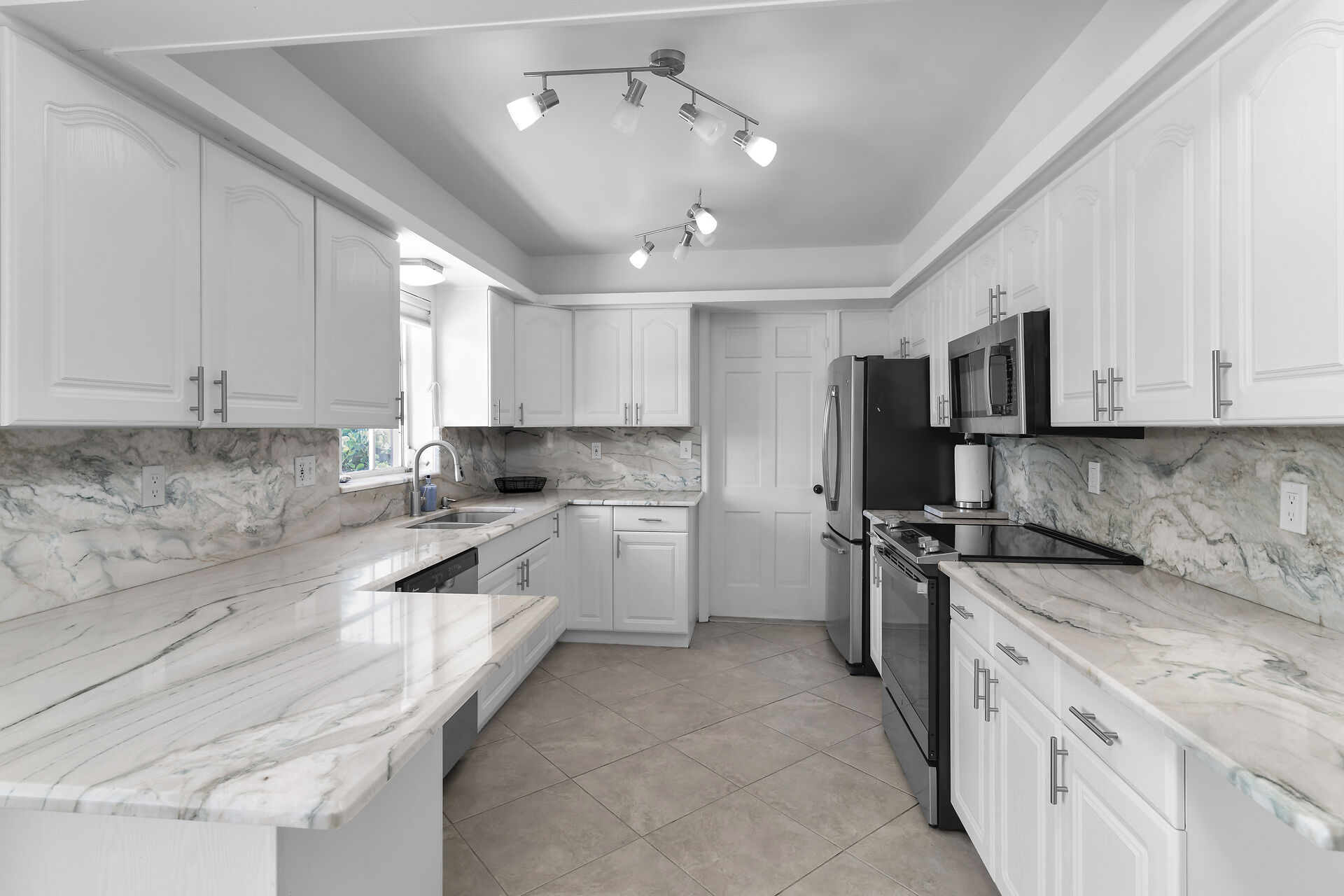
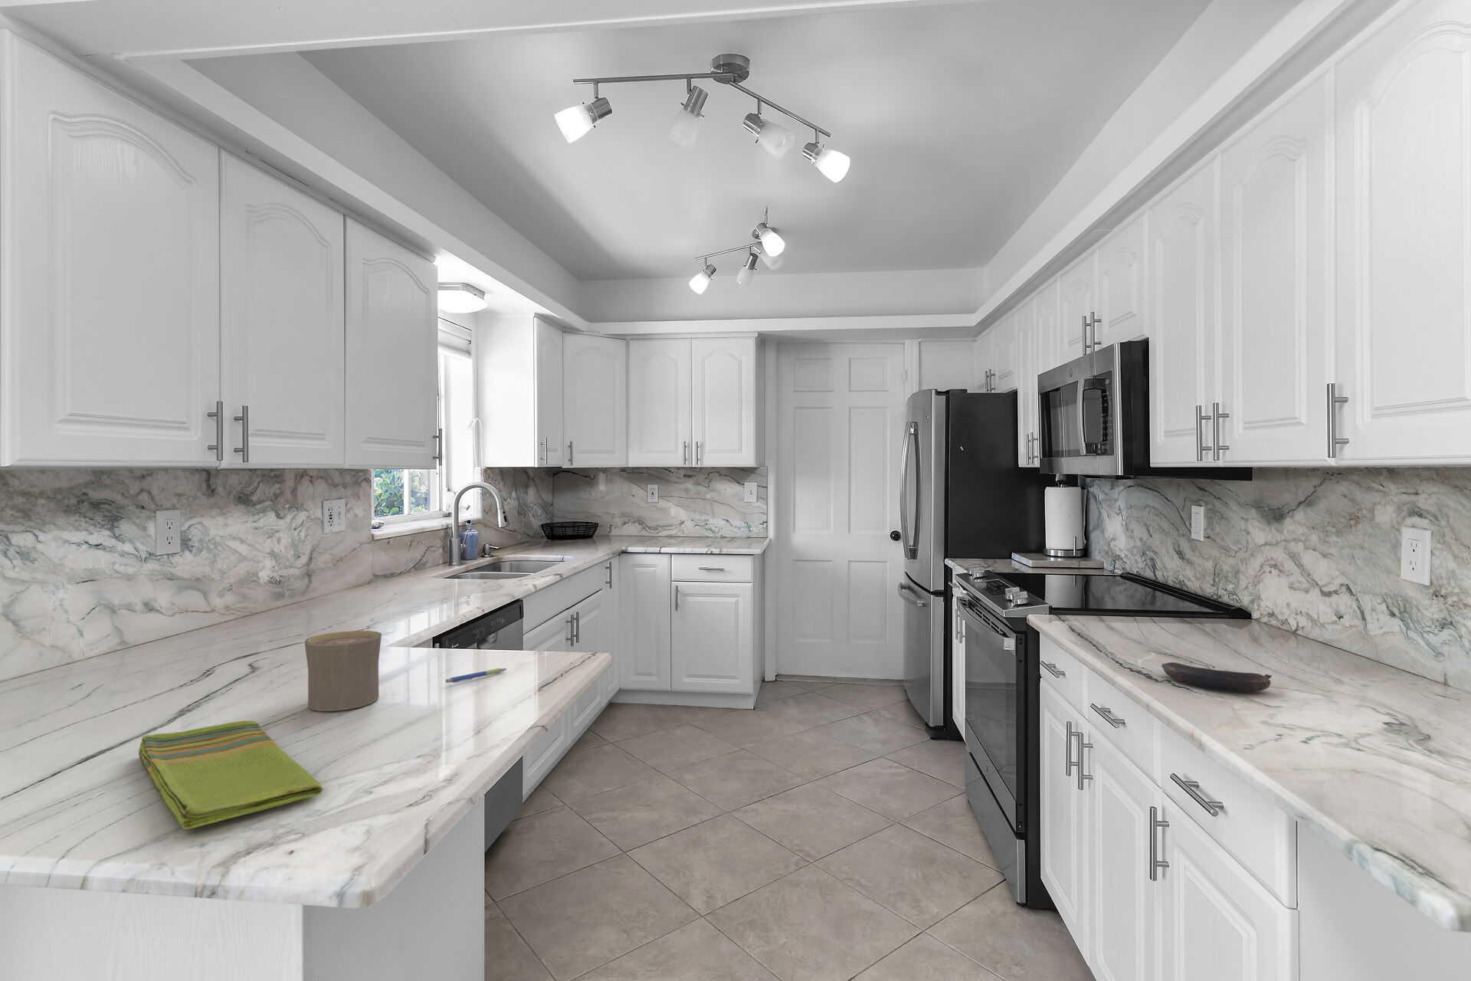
+ cup [304,630,382,712]
+ pen [445,668,507,683]
+ banana [1161,661,1273,692]
+ dish towel [138,719,323,830]
